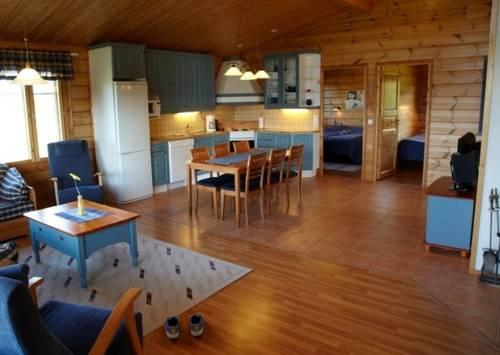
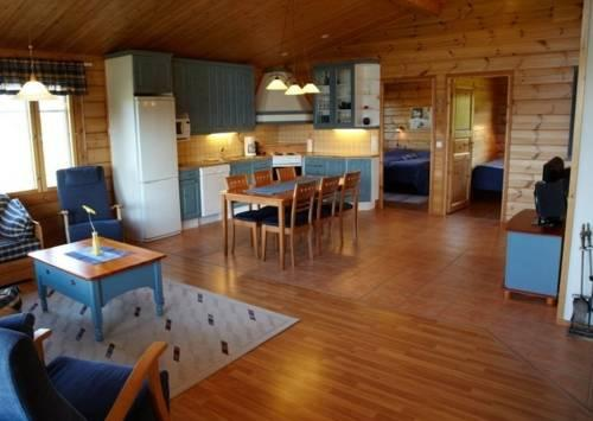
- shoe [163,313,205,339]
